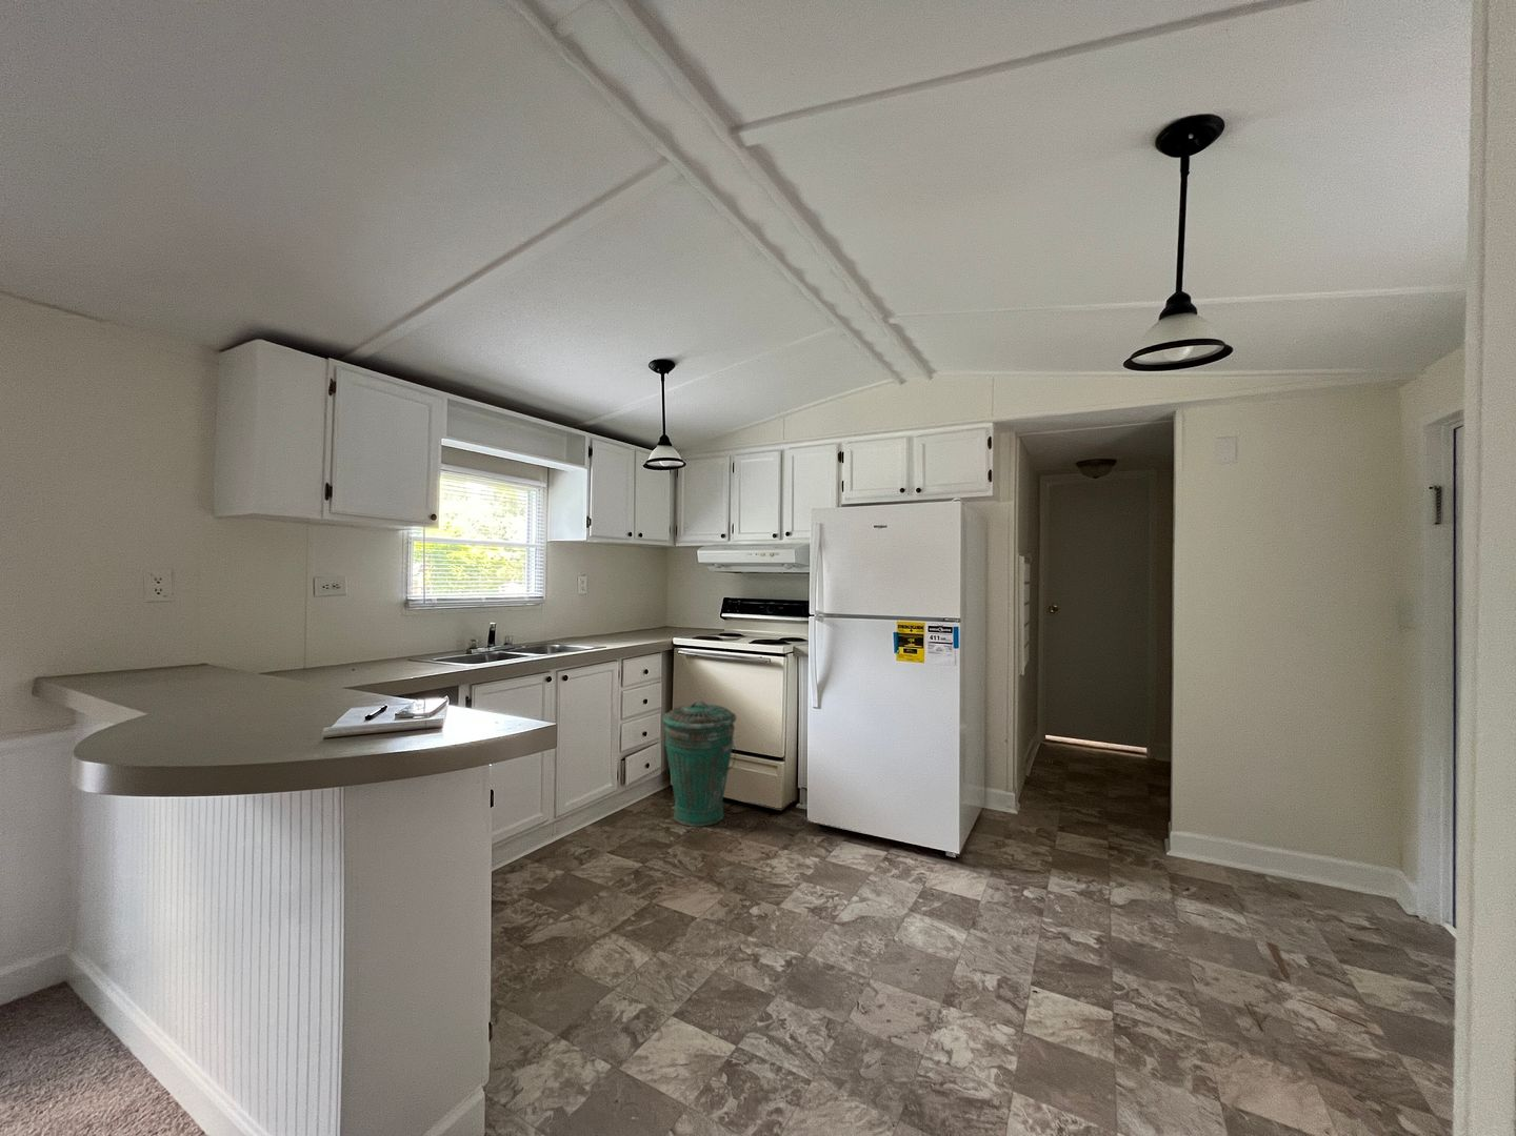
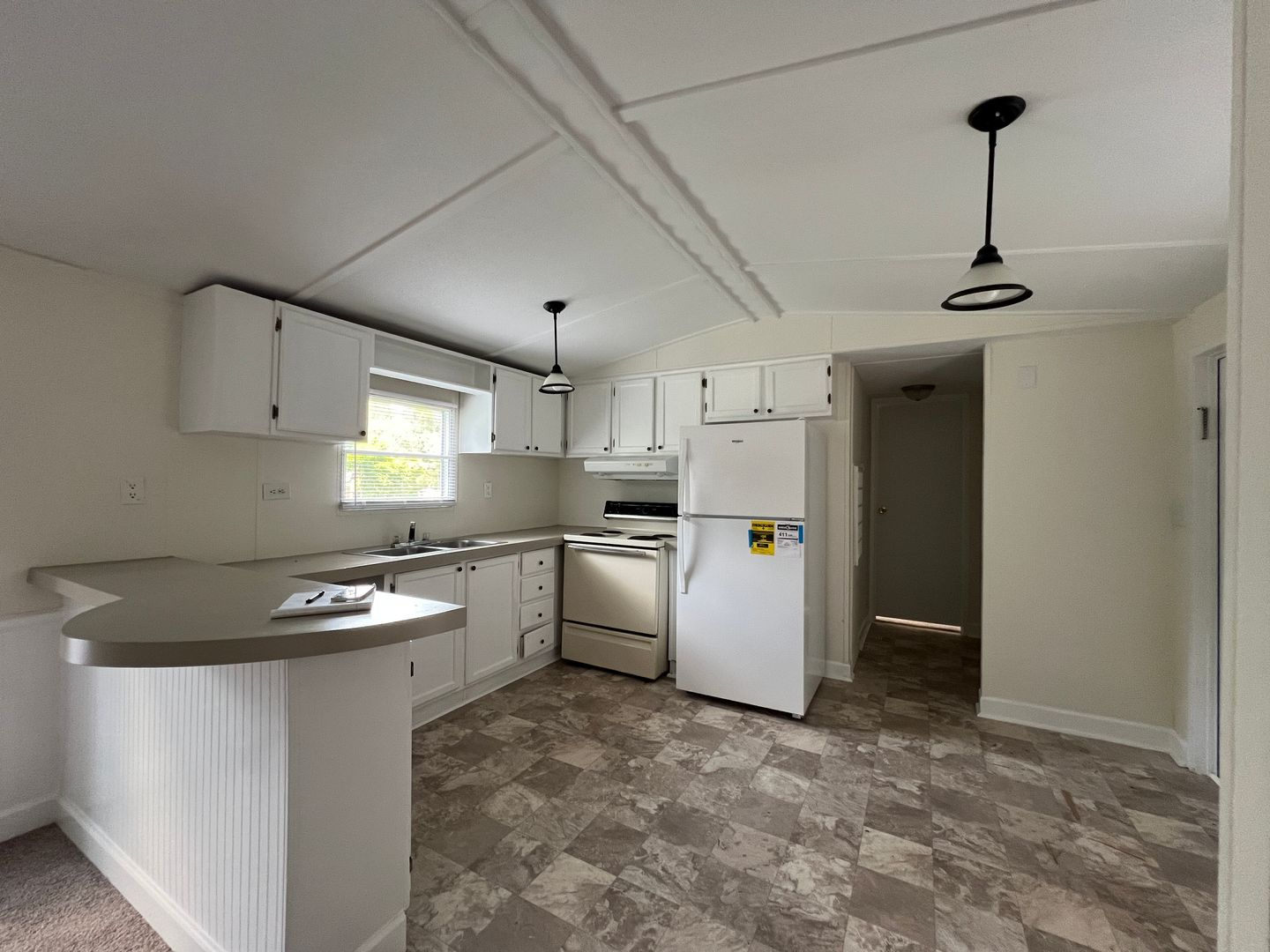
- trash can [663,699,738,828]
